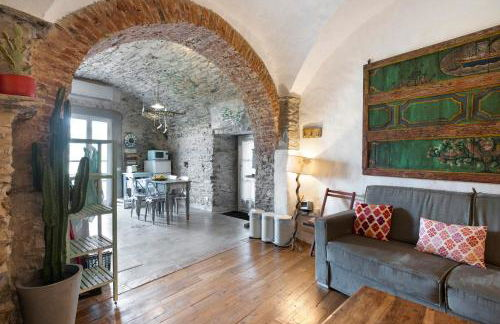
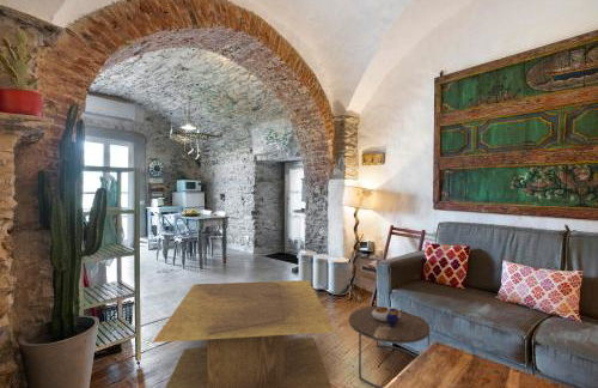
+ coffee table [151,279,336,388]
+ side table [348,305,431,388]
